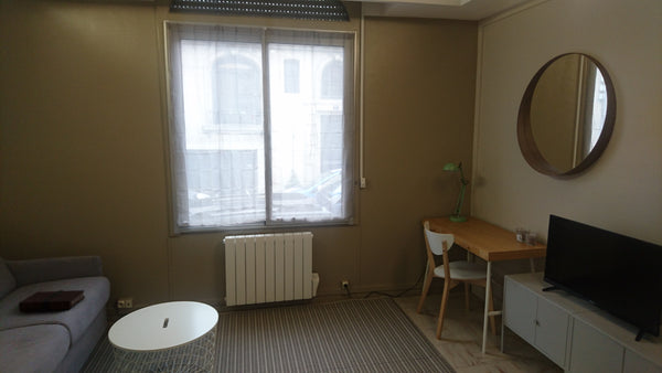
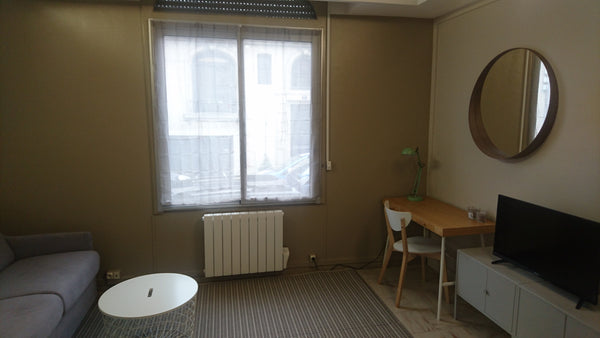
- book [18,289,86,312]
